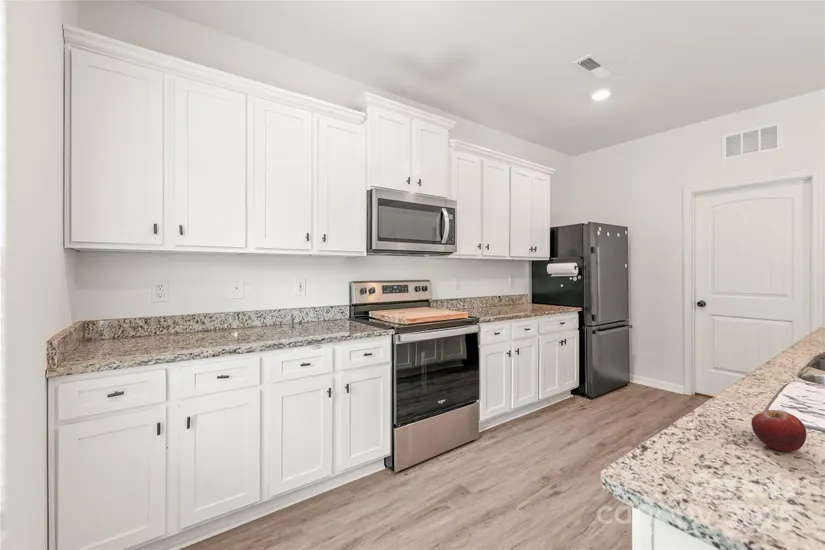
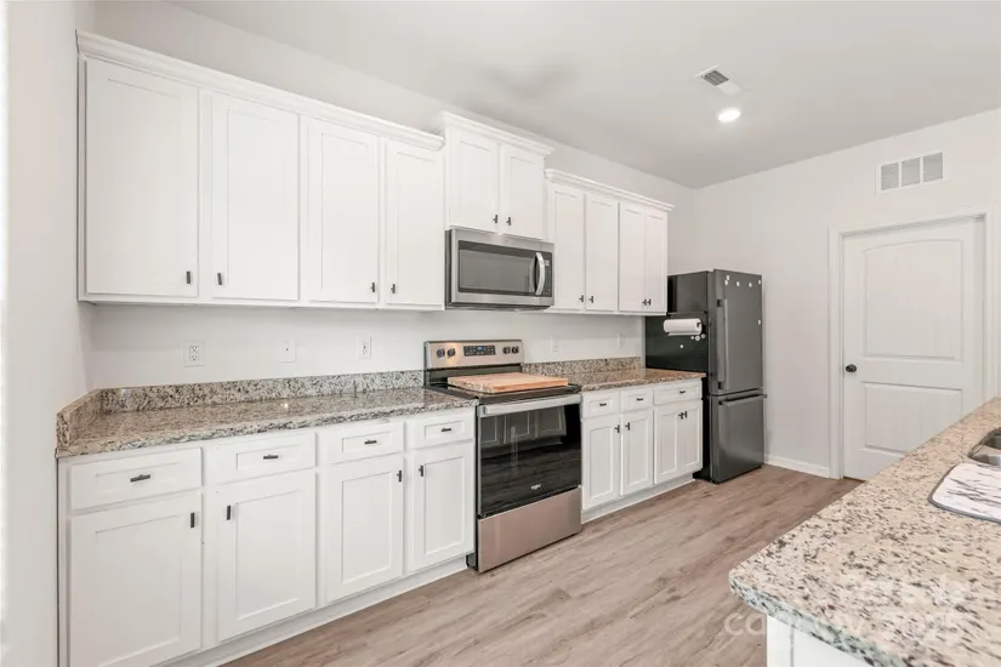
- fruit [750,409,807,452]
